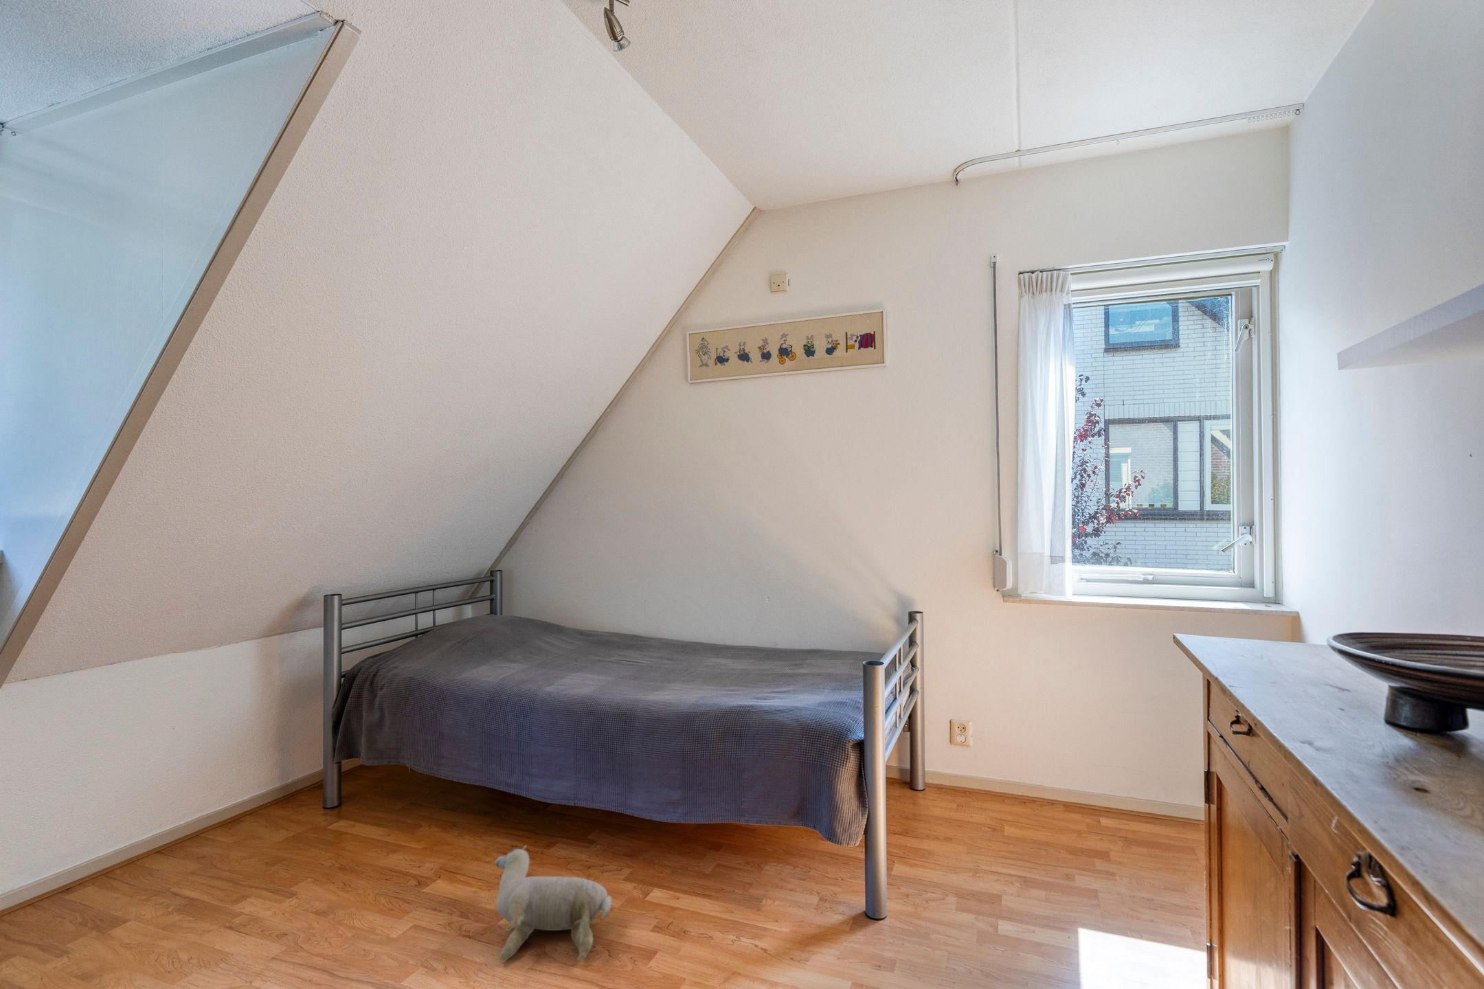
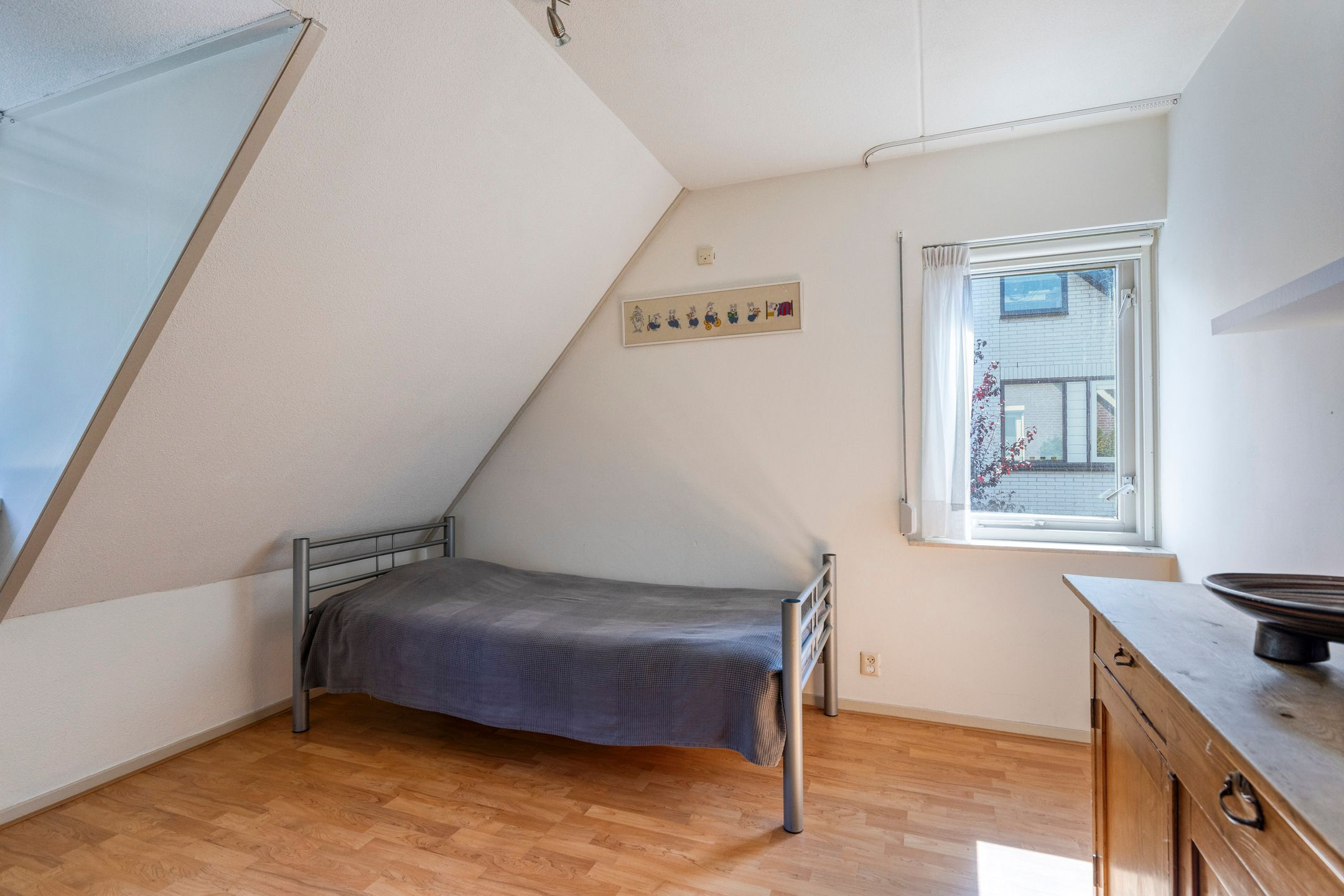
- plush toy [495,844,612,963]
